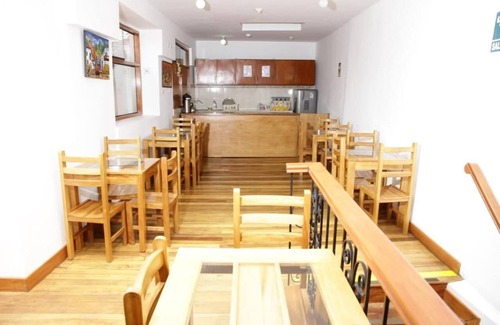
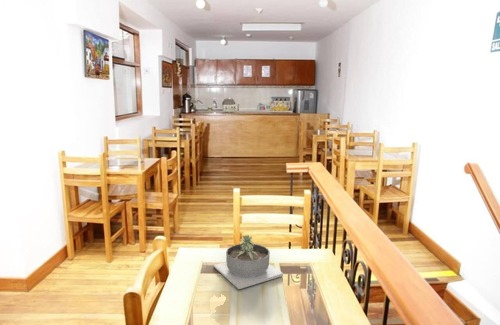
+ succulent planter [213,234,284,290]
